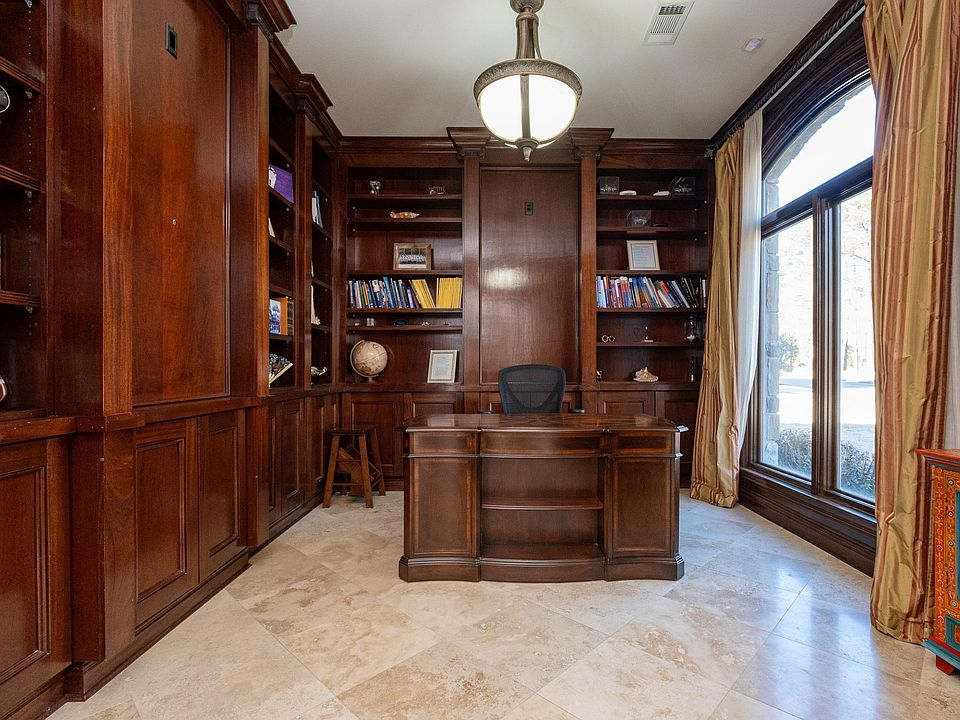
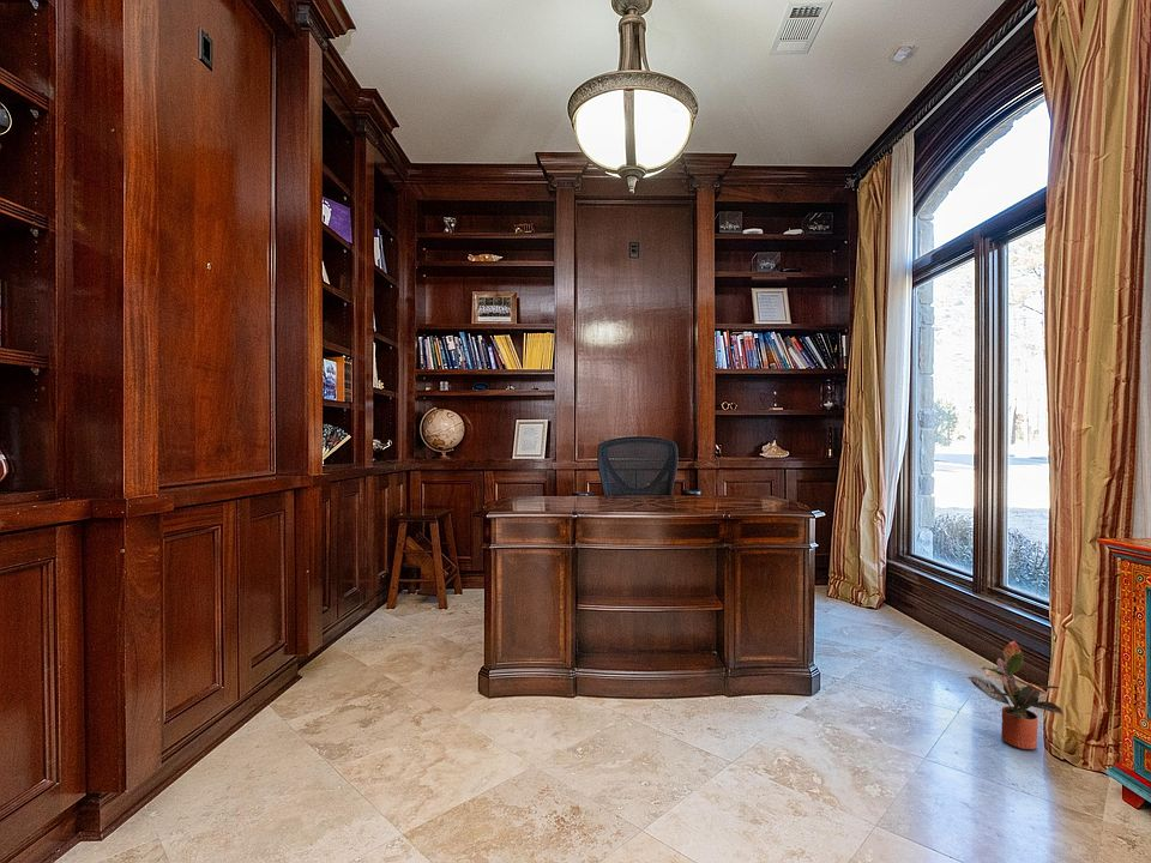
+ potted plant [966,640,1065,750]
